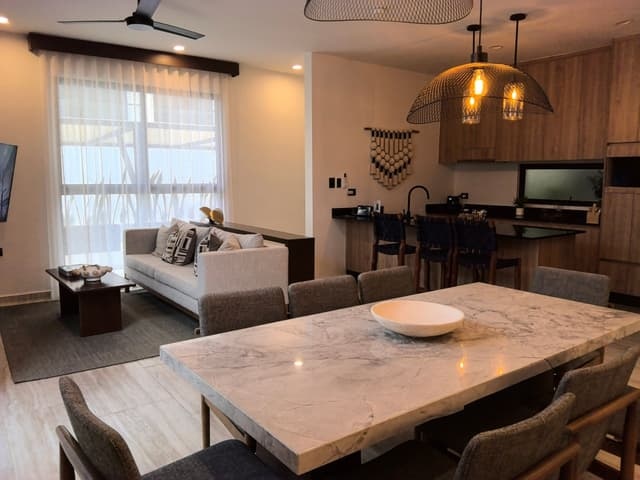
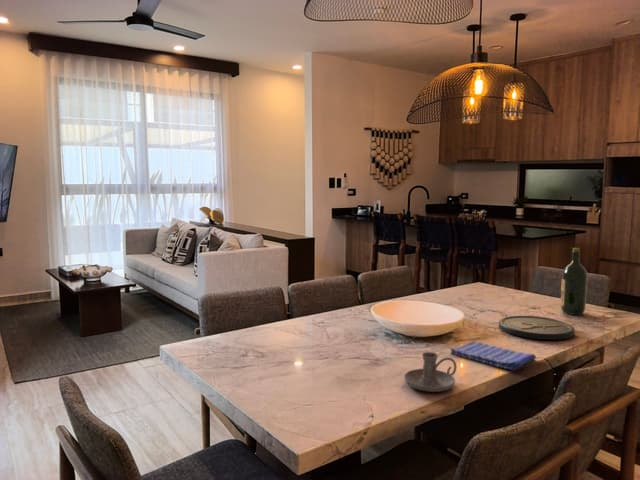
+ wine bottle [560,247,588,316]
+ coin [498,315,576,341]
+ candle holder [403,351,457,393]
+ dish towel [450,340,537,372]
